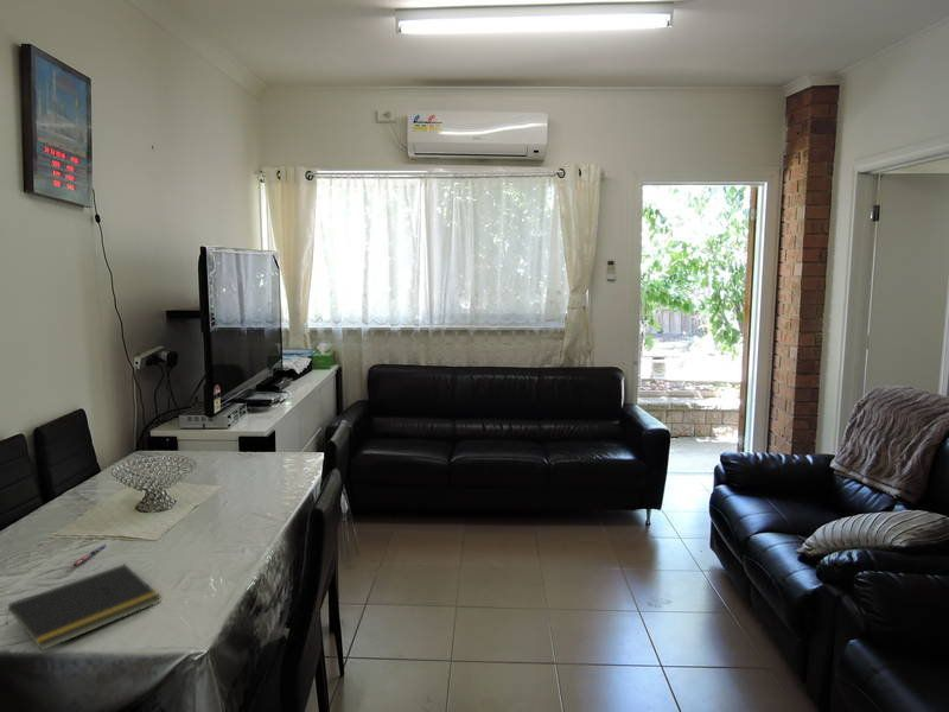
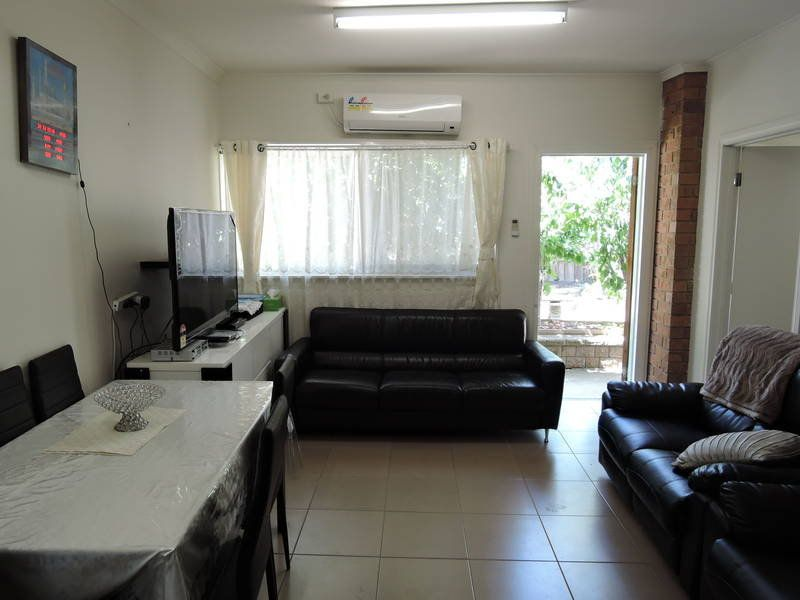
- pen [71,542,109,567]
- notepad [5,562,163,653]
